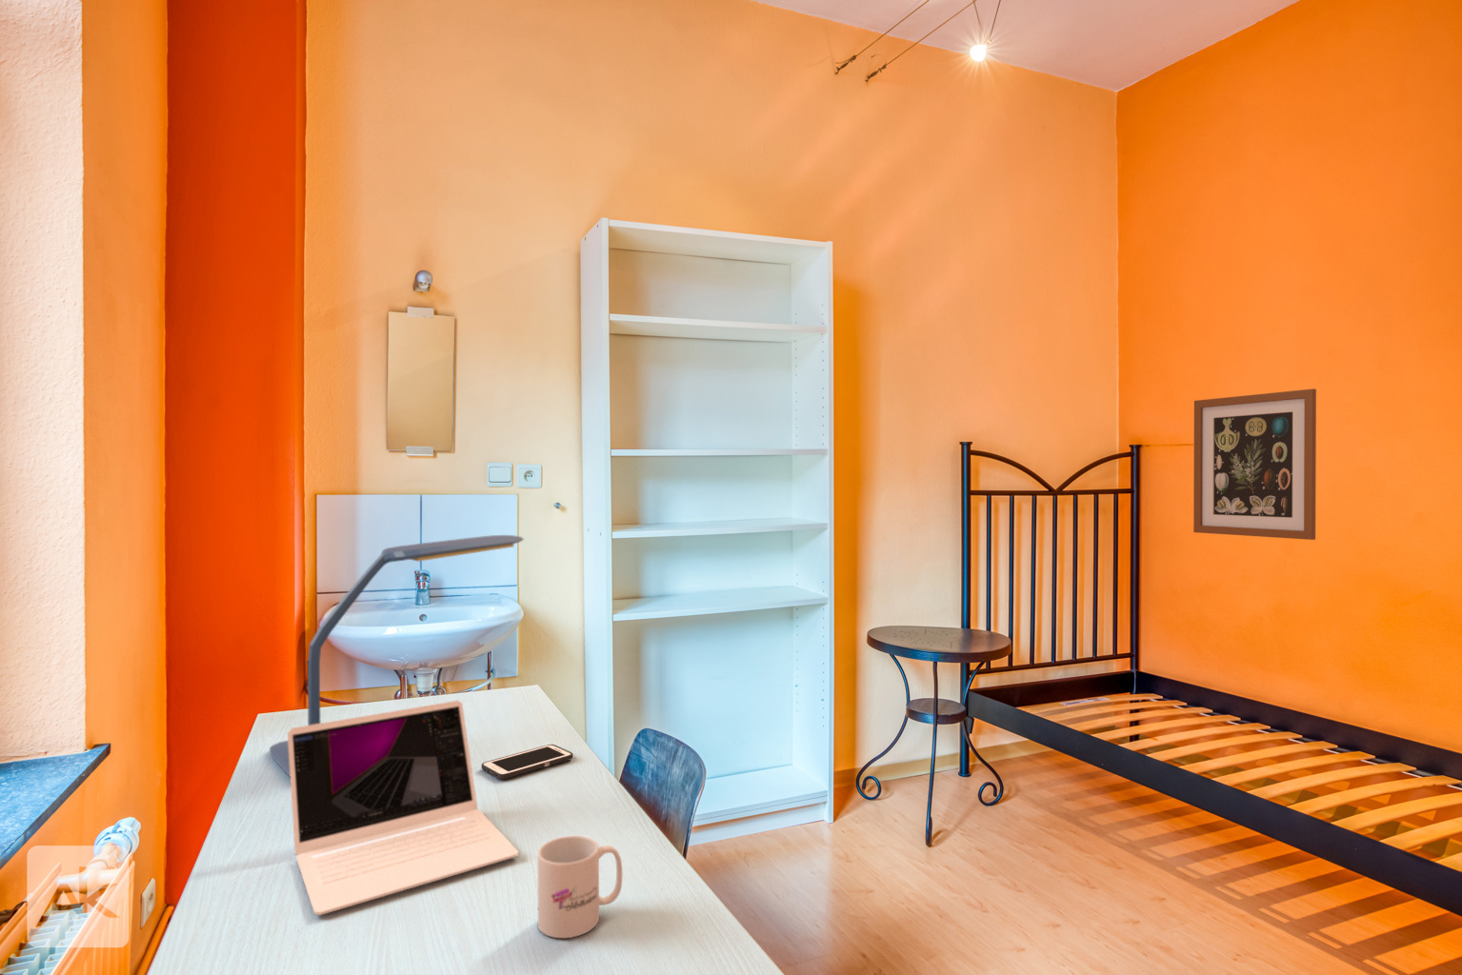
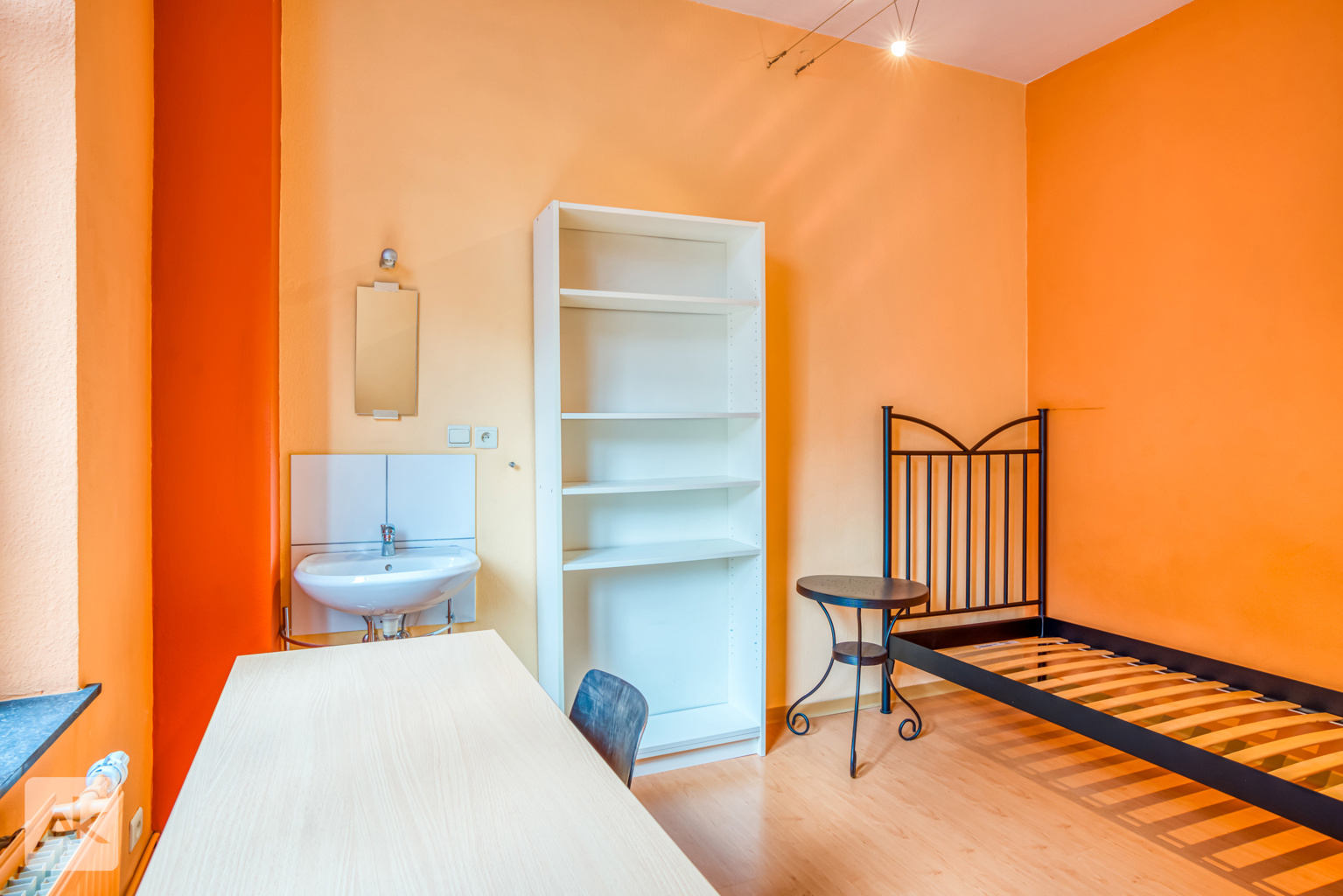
- wall art [1192,387,1317,541]
- cell phone [481,743,575,780]
- mug [537,835,623,939]
- laptop [286,700,520,916]
- desk lamp [269,534,525,777]
